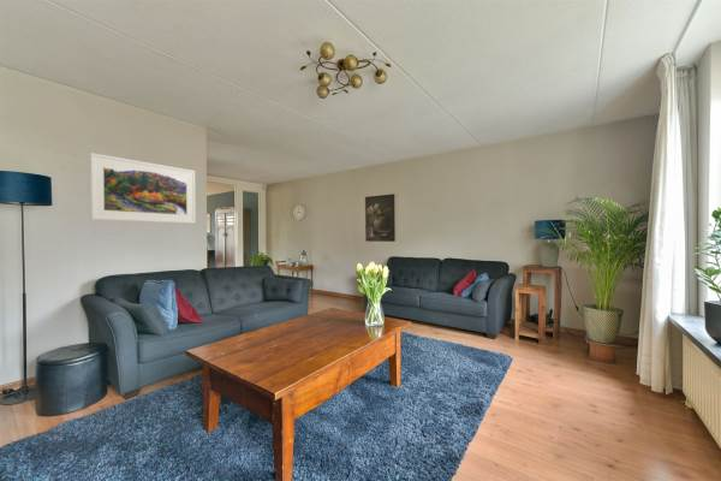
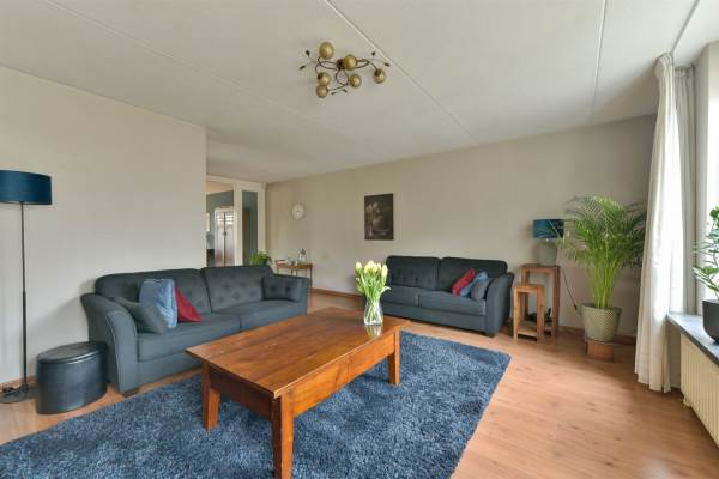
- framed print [89,152,197,225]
